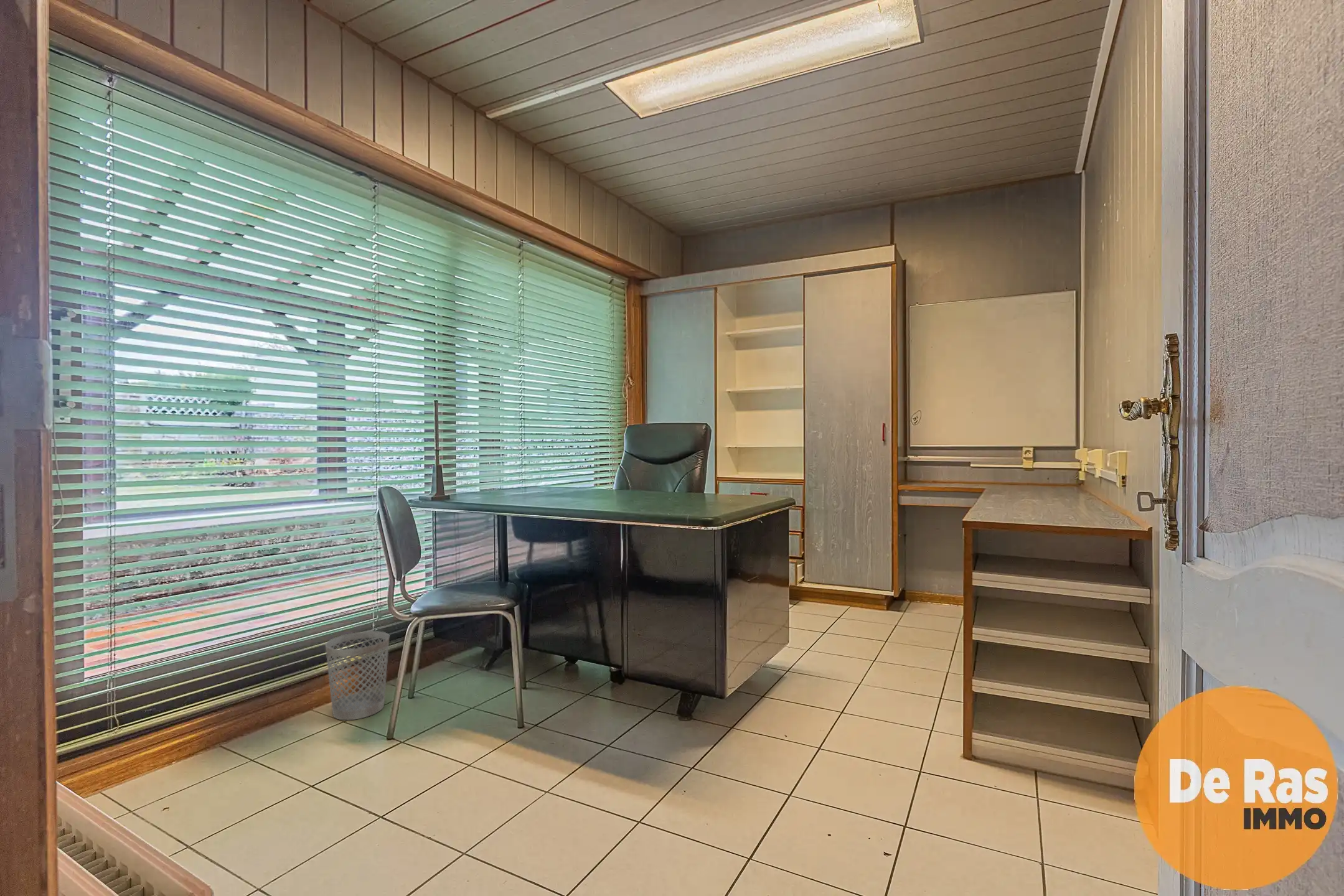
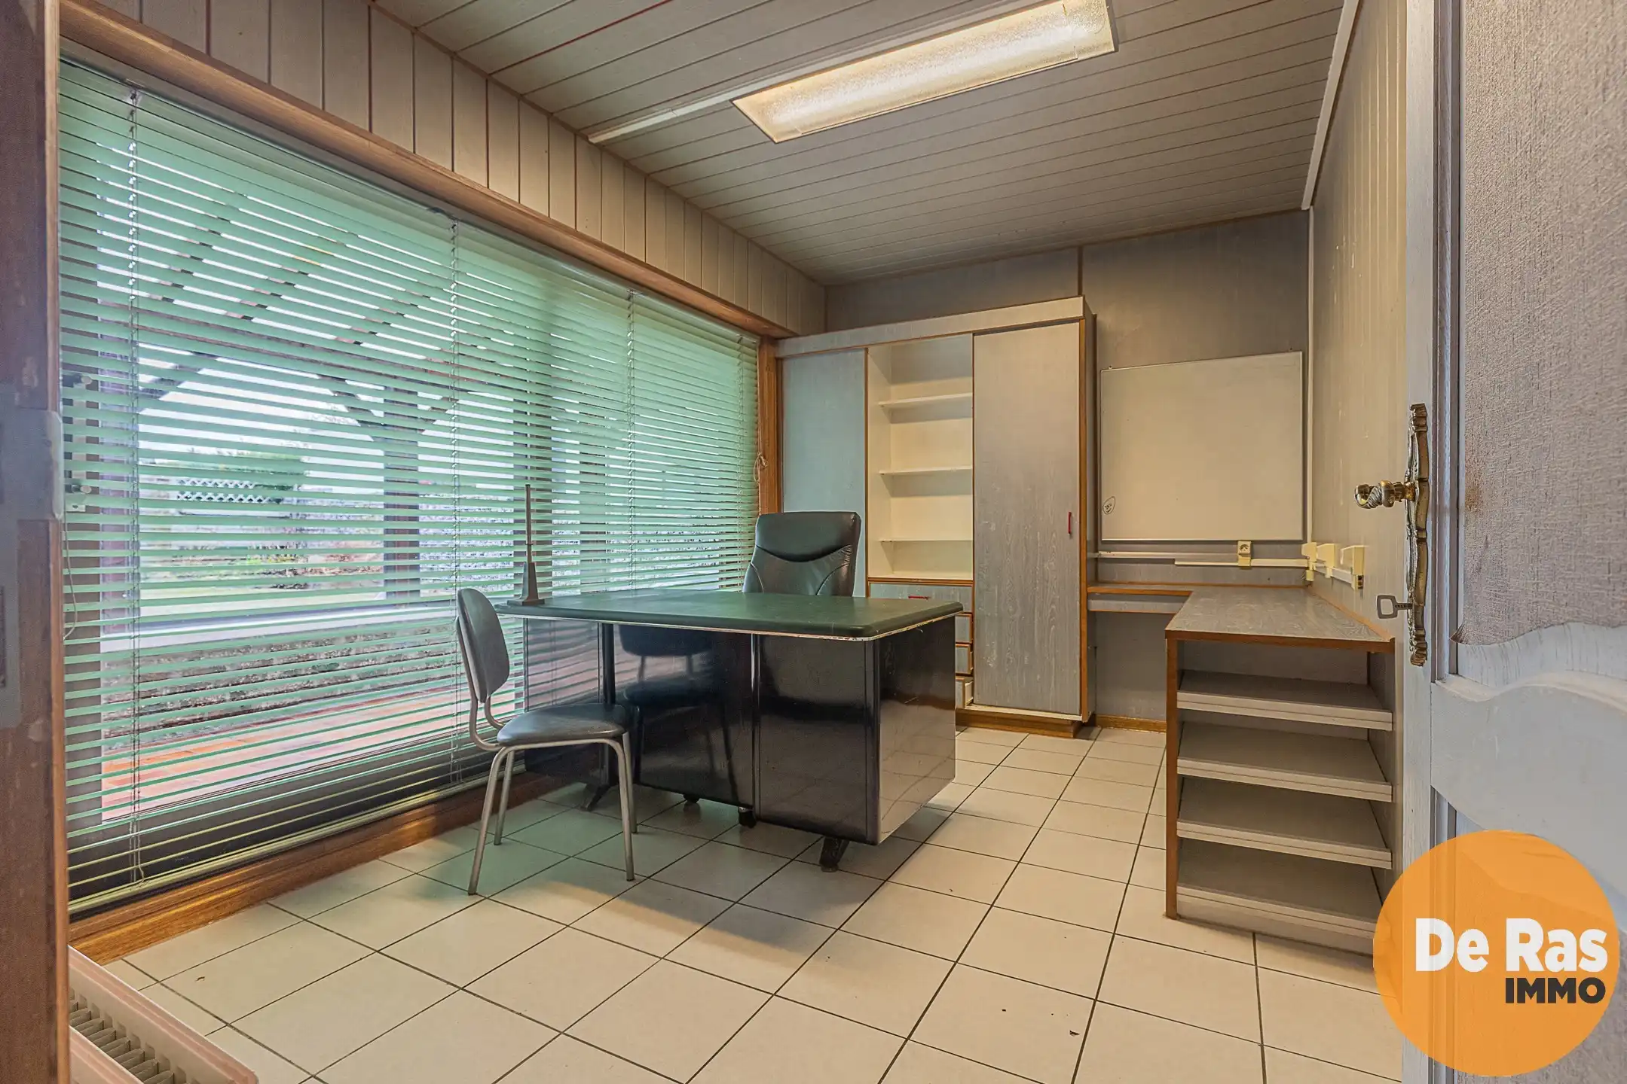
- wastebasket [325,630,390,721]
